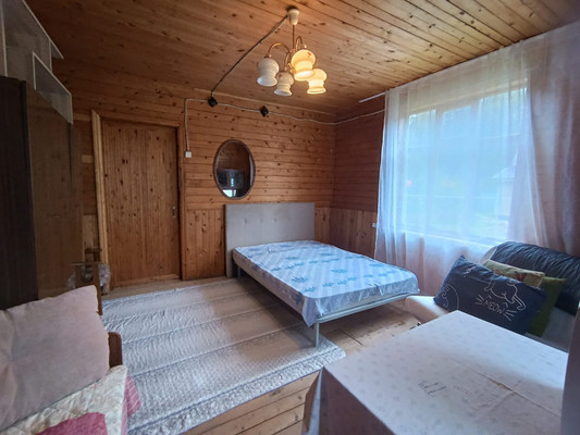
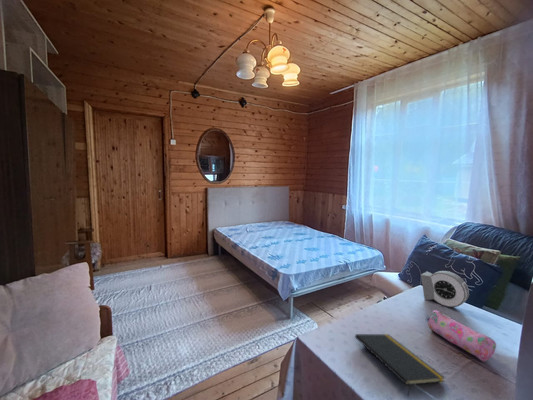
+ notepad [354,333,446,398]
+ alarm clock [420,270,470,308]
+ pencil case [425,309,497,362]
